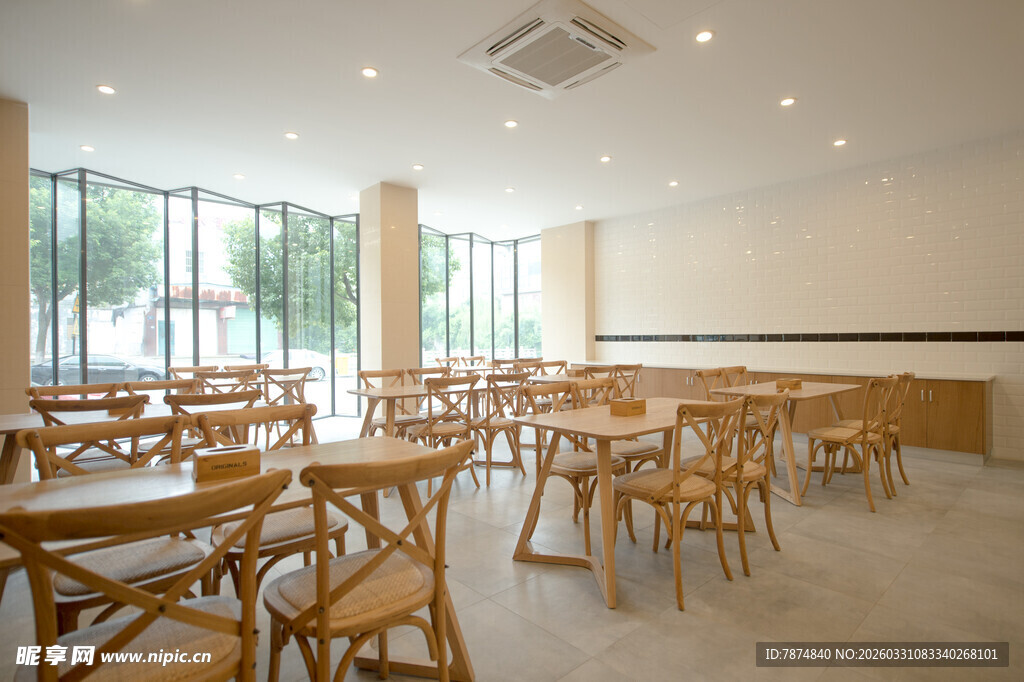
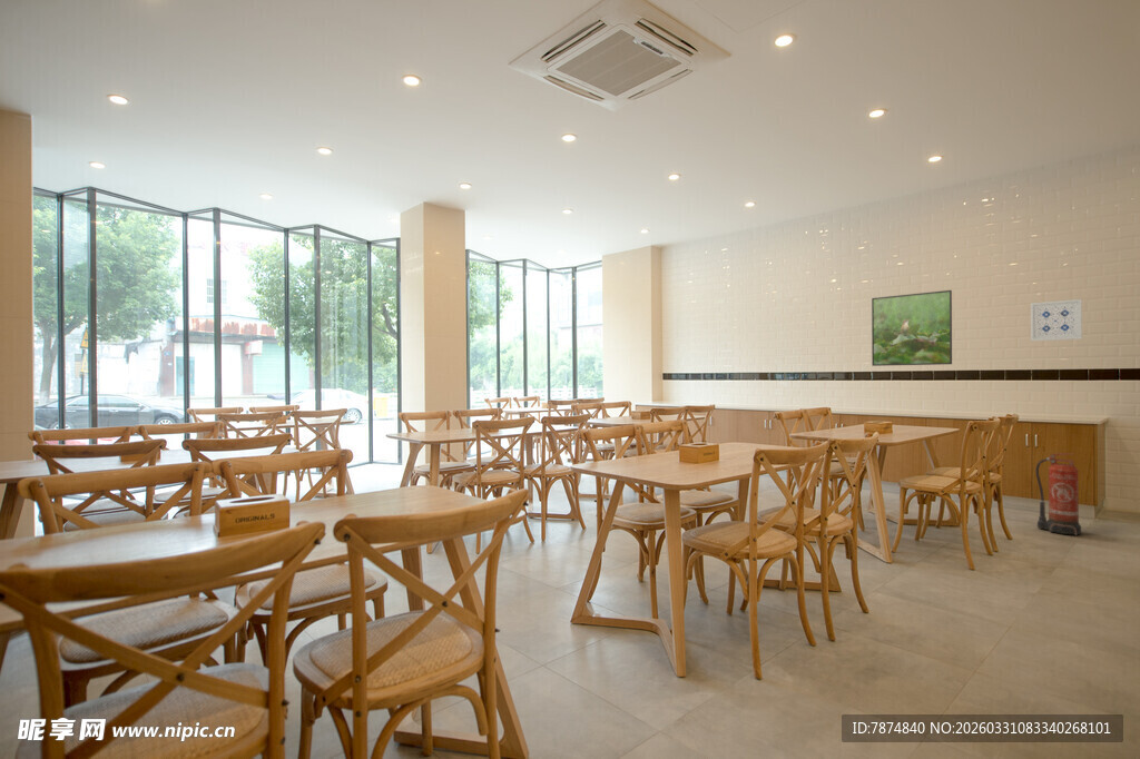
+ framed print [871,289,953,367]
+ fire extinguisher [1035,452,1082,538]
+ wall art [1030,298,1083,343]
